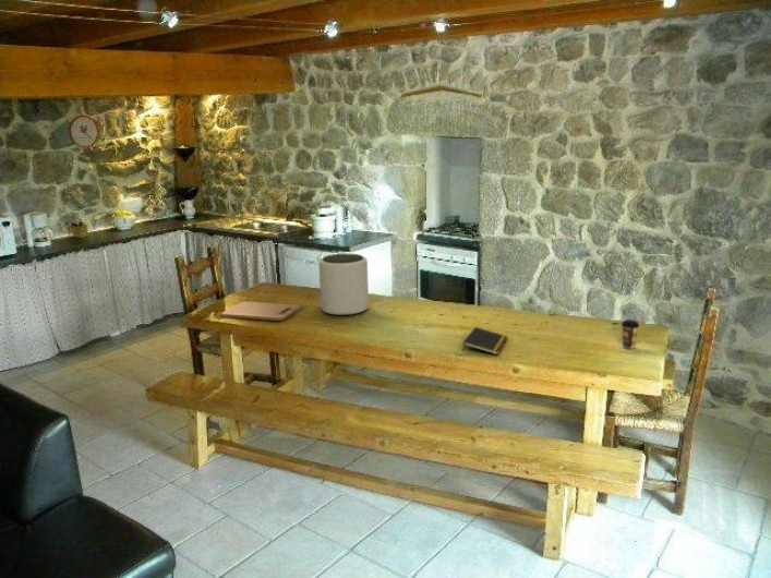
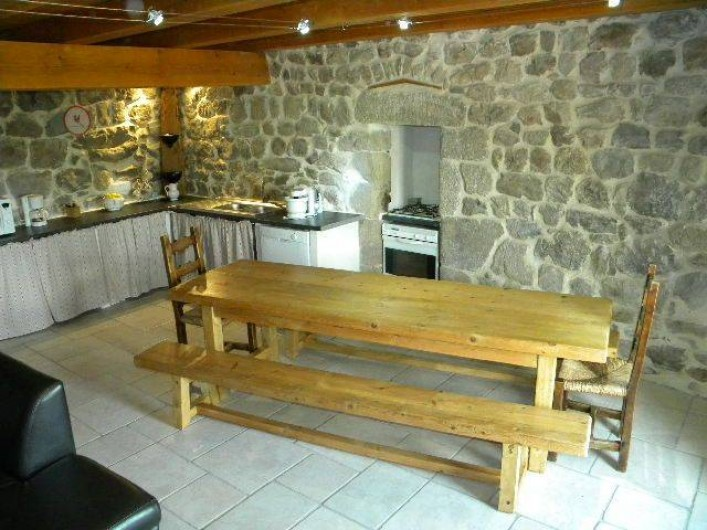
- cutting board [220,300,303,322]
- notepad [461,326,509,356]
- coffee cup [621,318,640,350]
- plant pot [317,253,370,316]
